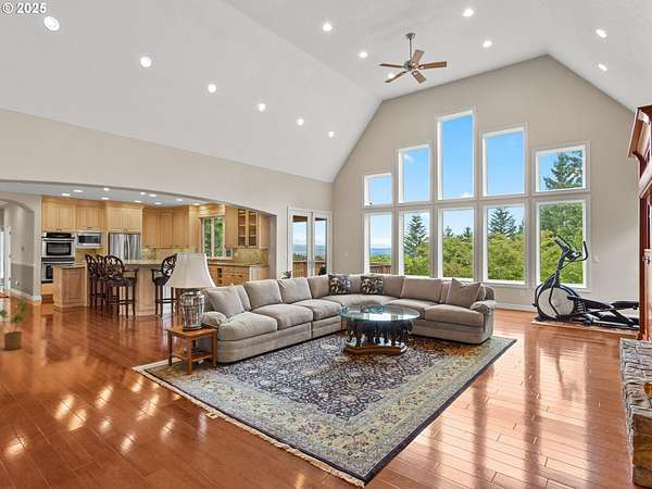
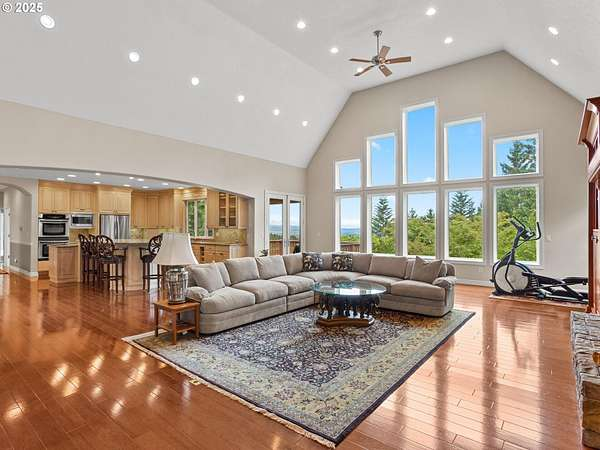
- house plant [0,301,32,351]
